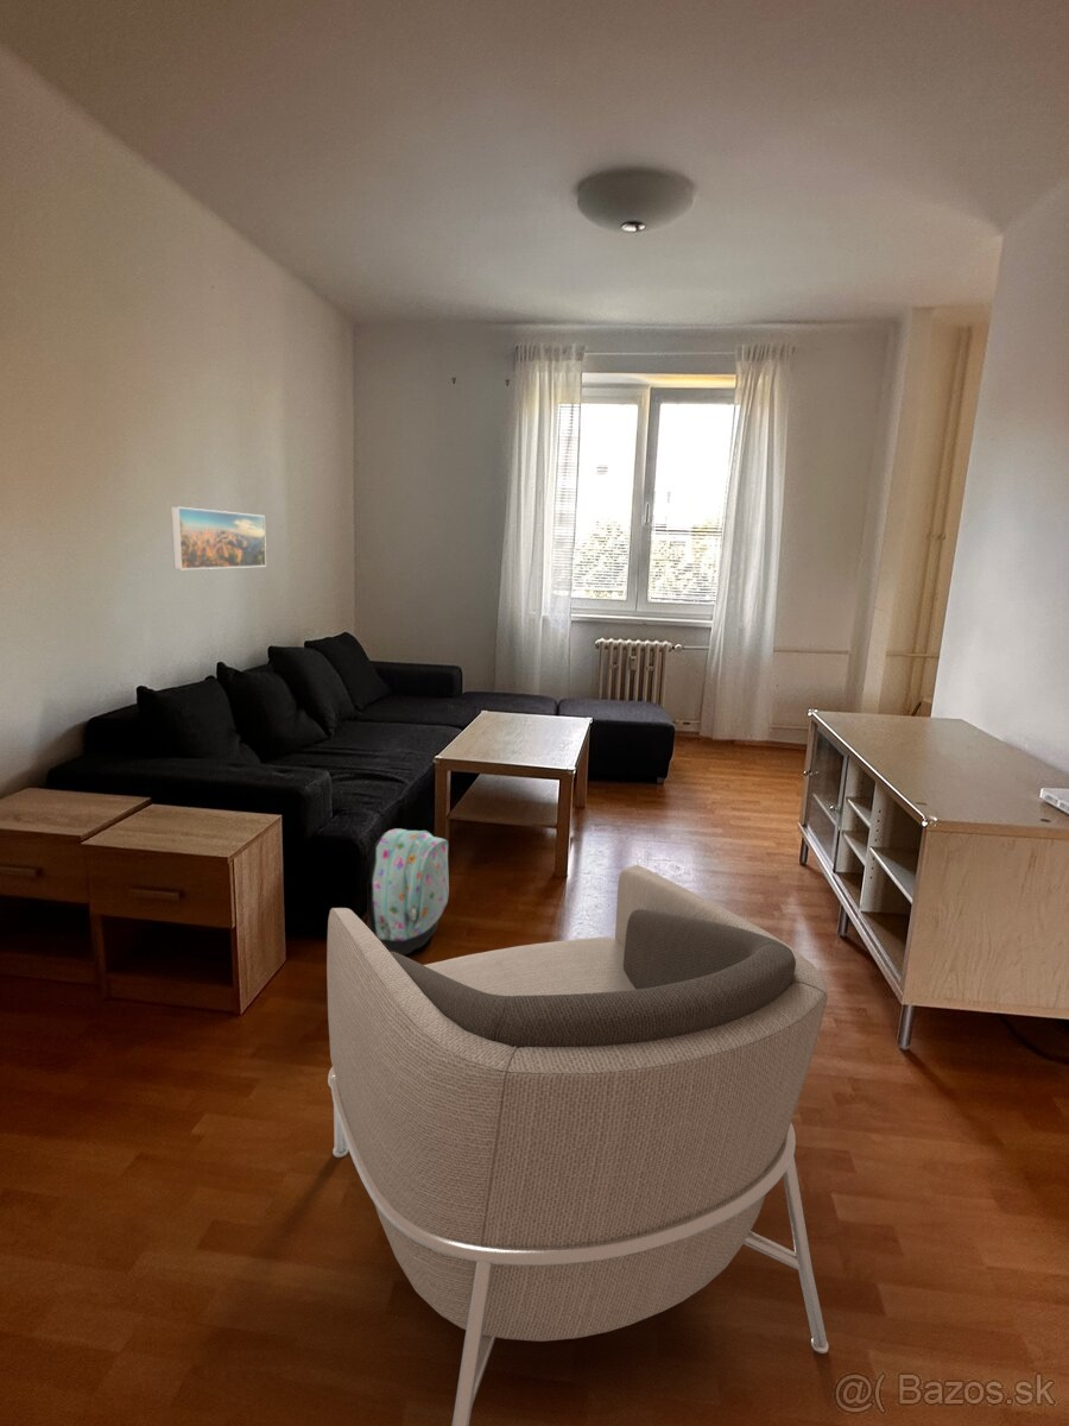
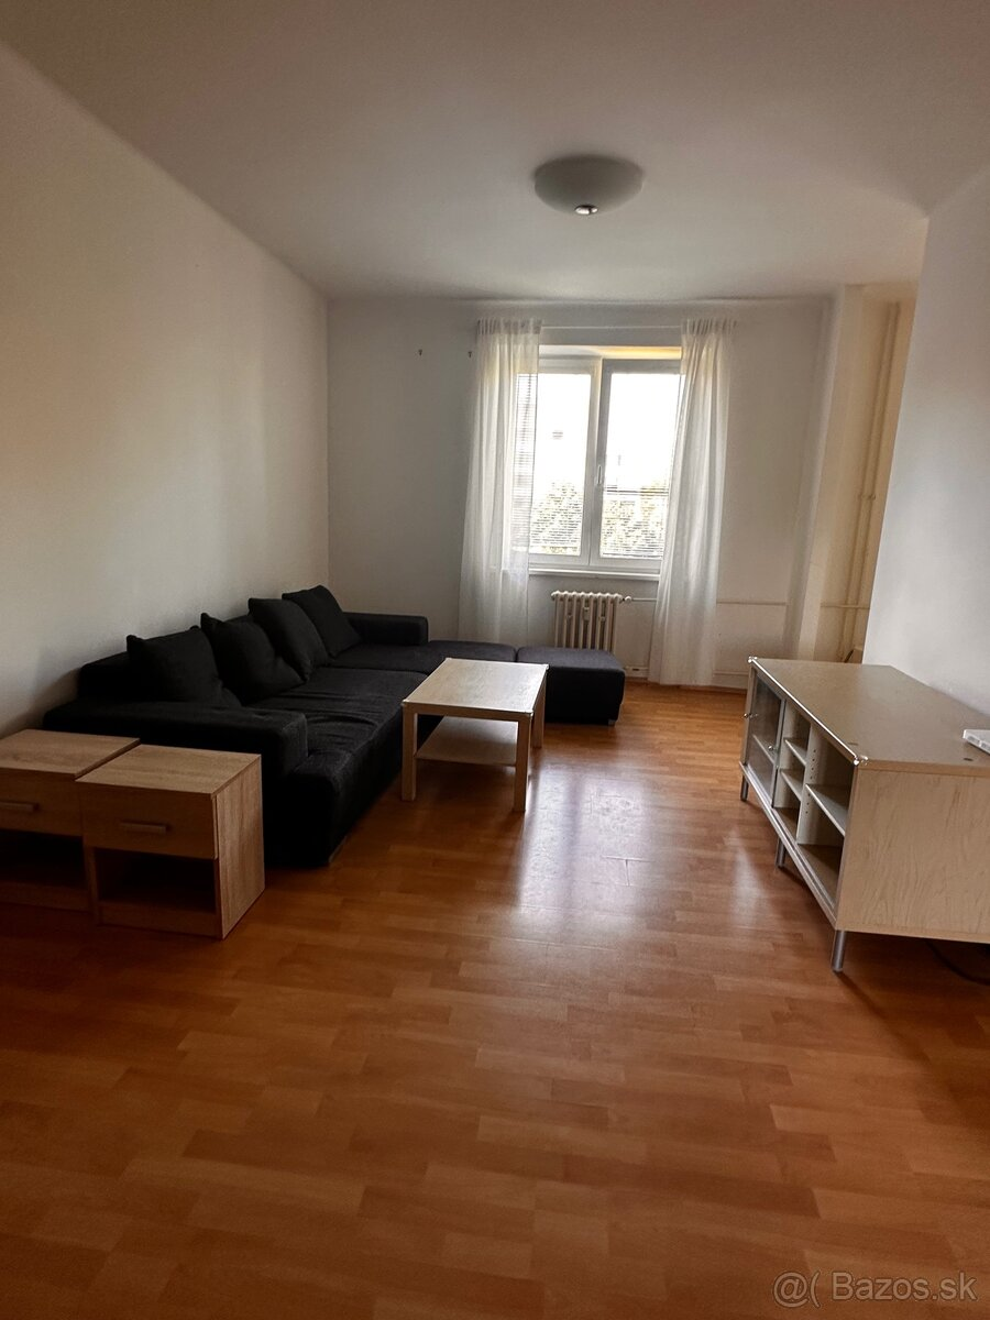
- backpack [366,827,450,957]
- armchair [325,864,830,1426]
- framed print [170,505,267,570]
